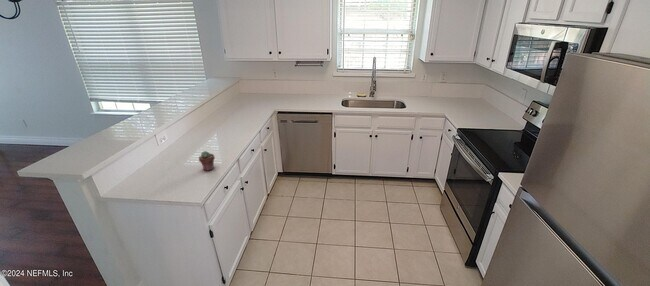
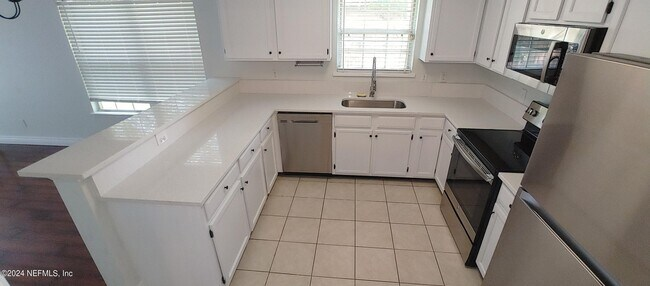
- potted succulent [198,150,216,172]
